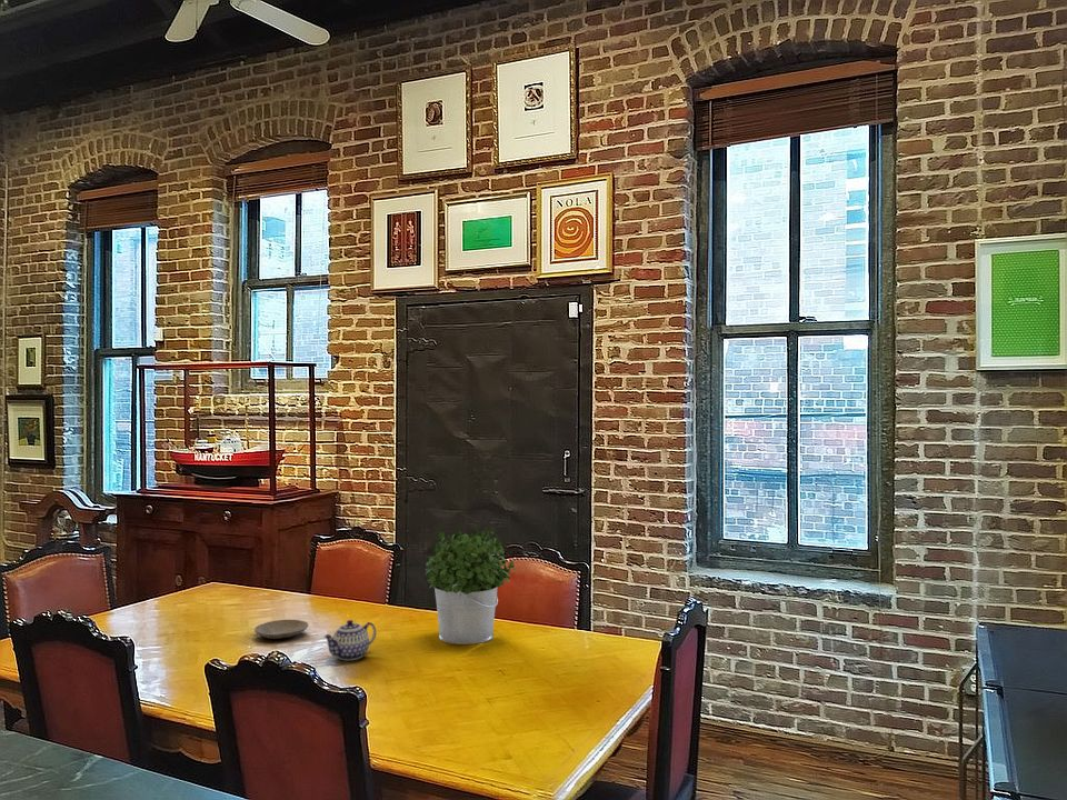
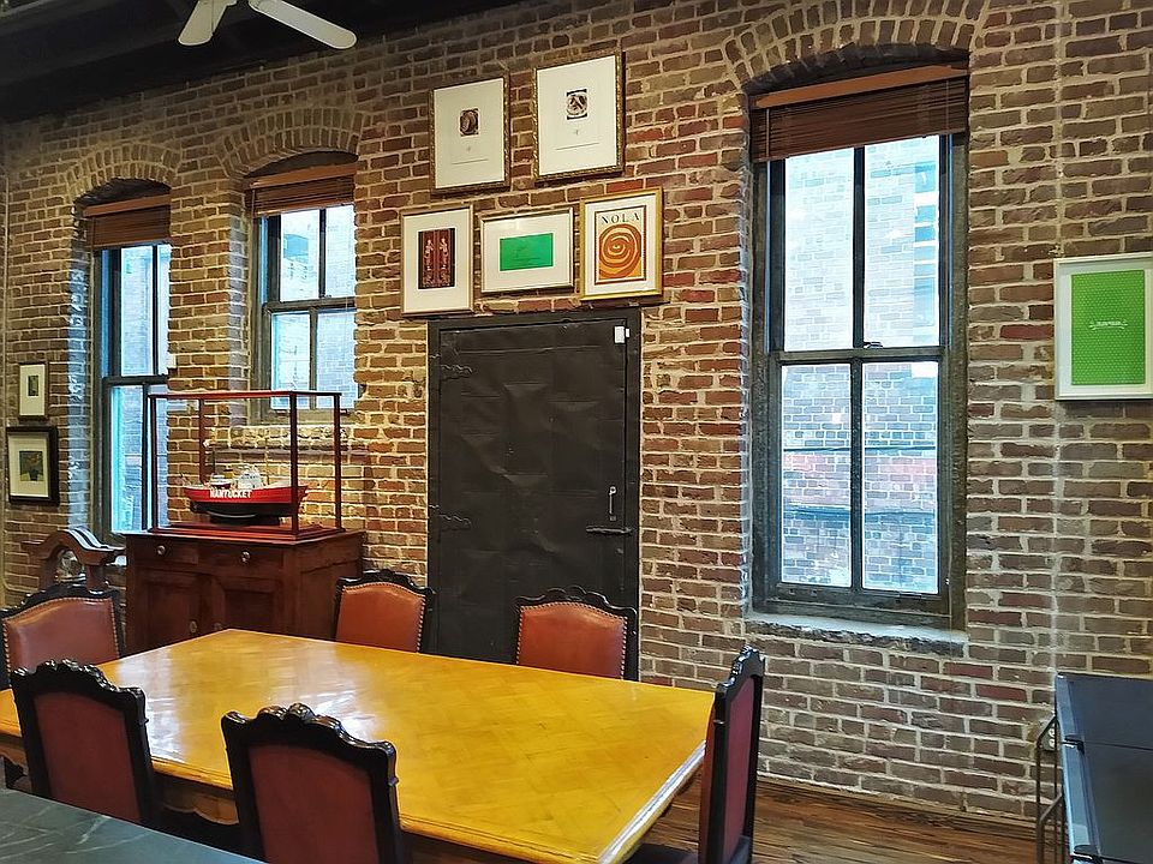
- plate [253,619,309,640]
- potted plant [423,526,517,646]
- teapot [322,619,377,661]
